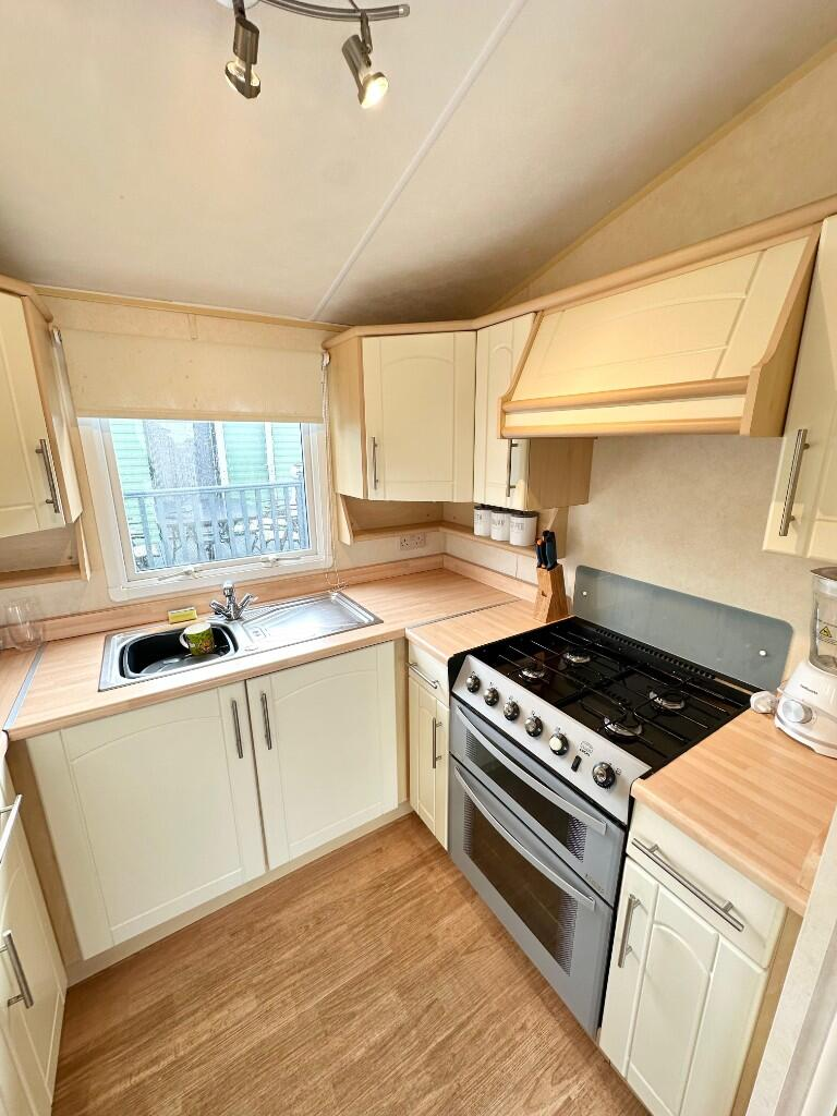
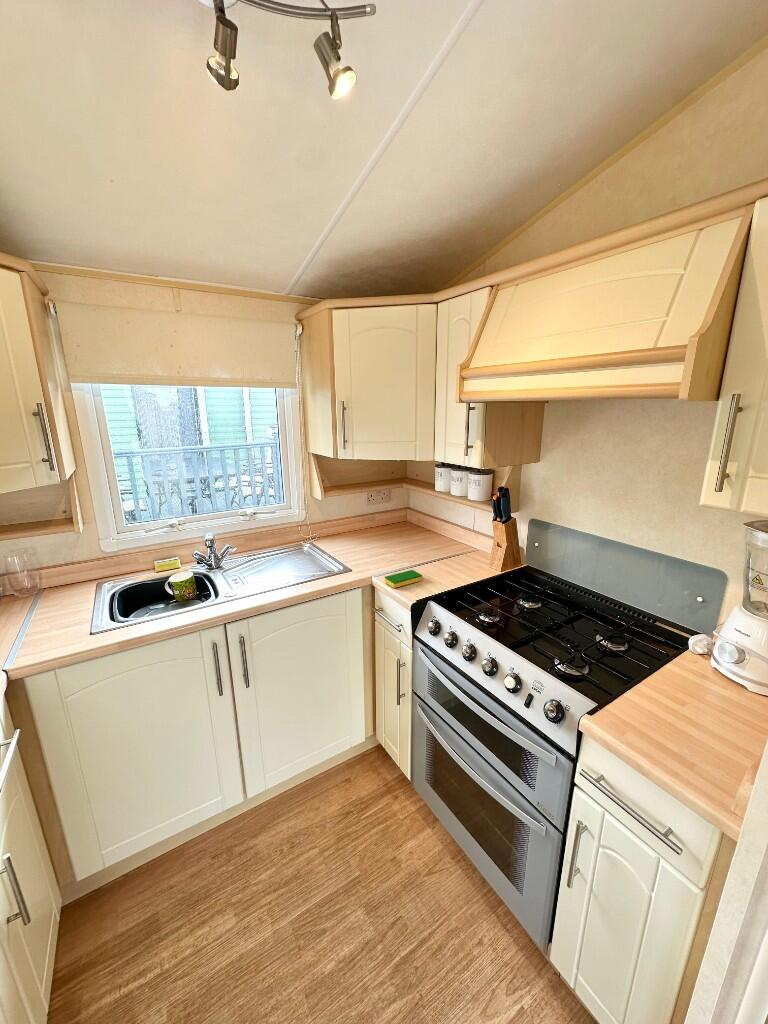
+ dish sponge [384,569,423,589]
